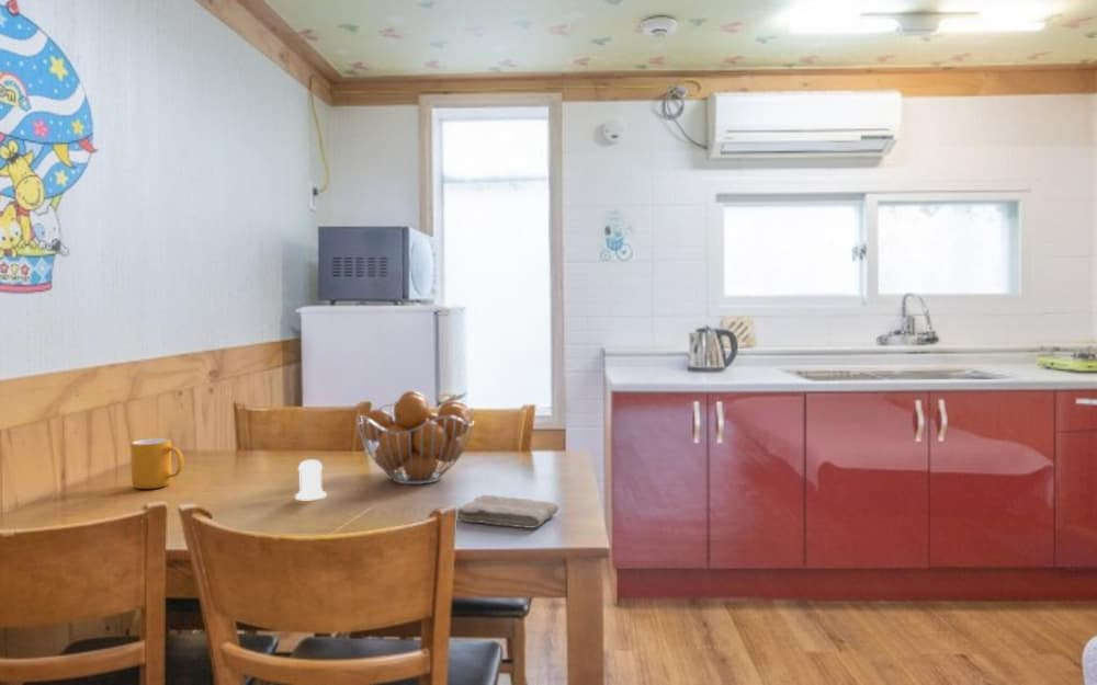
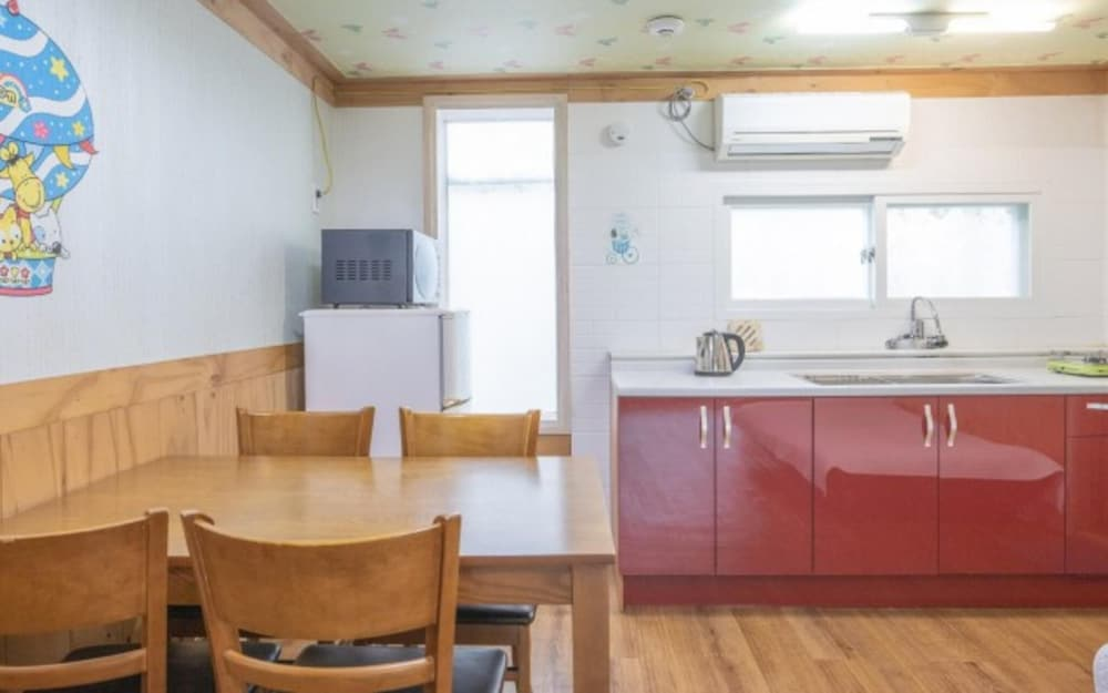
- washcloth [455,494,559,529]
- mug [129,437,185,490]
- salt shaker [294,458,327,501]
- fruit basket [355,390,476,486]
